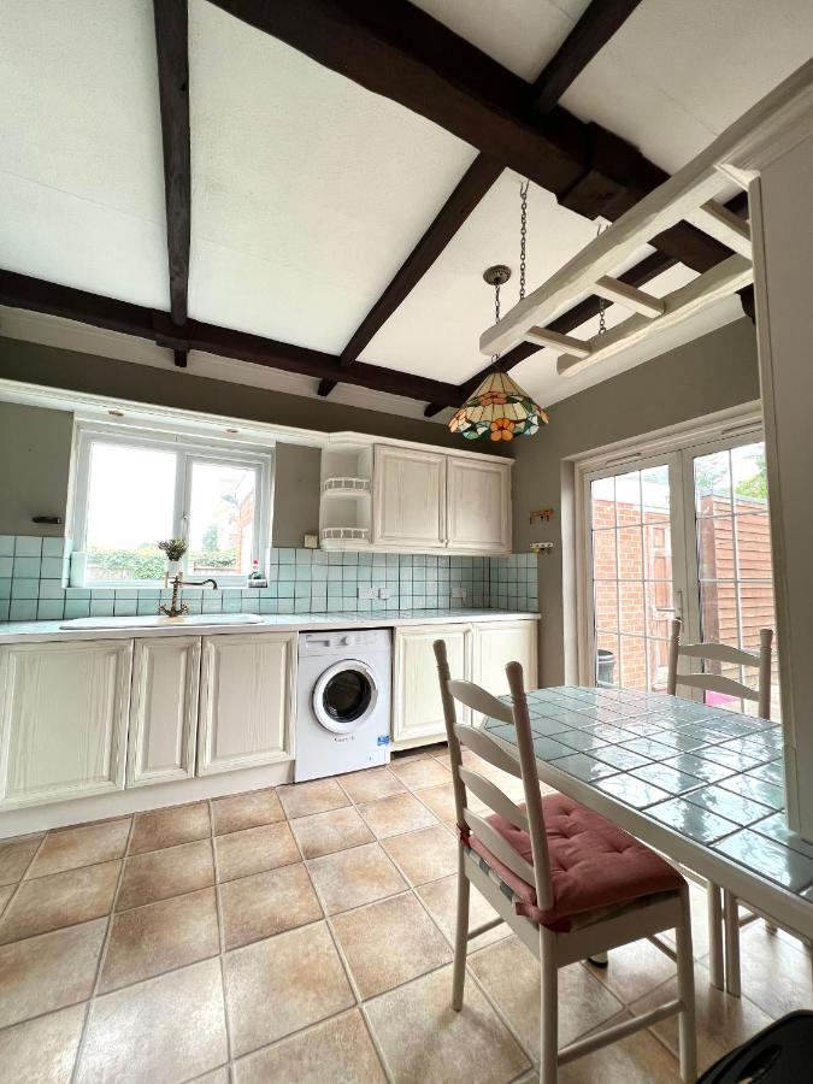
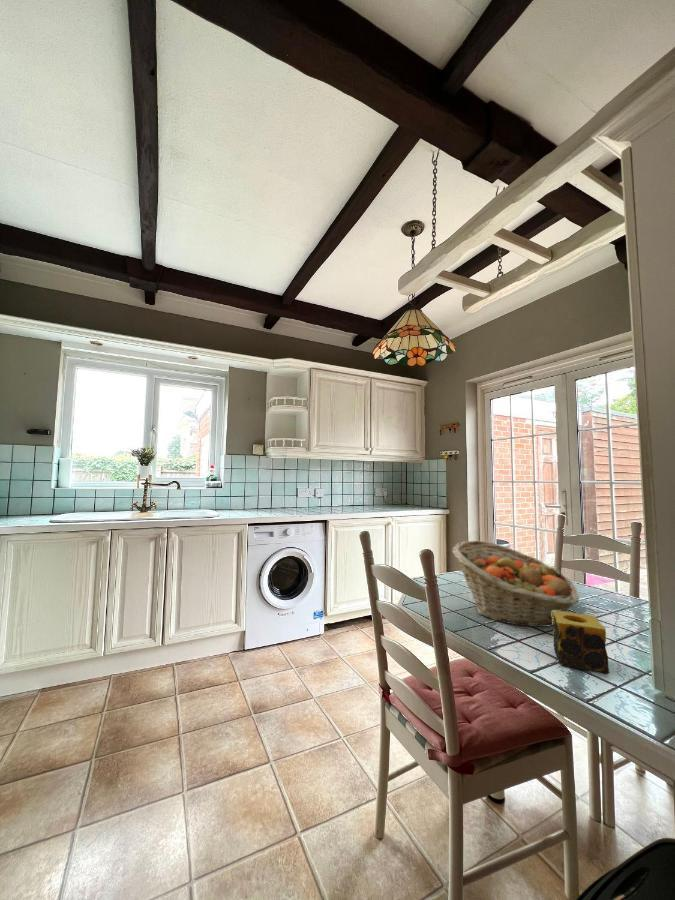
+ candle [552,611,610,674]
+ fruit basket [451,540,580,628]
